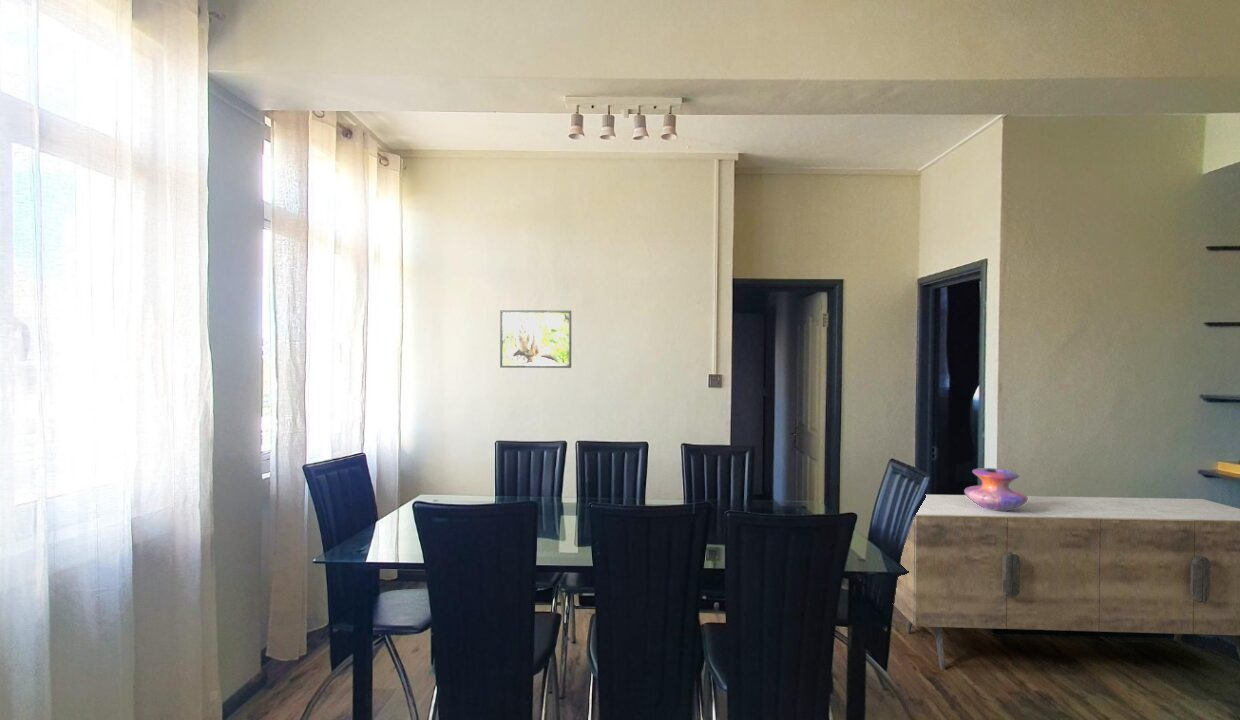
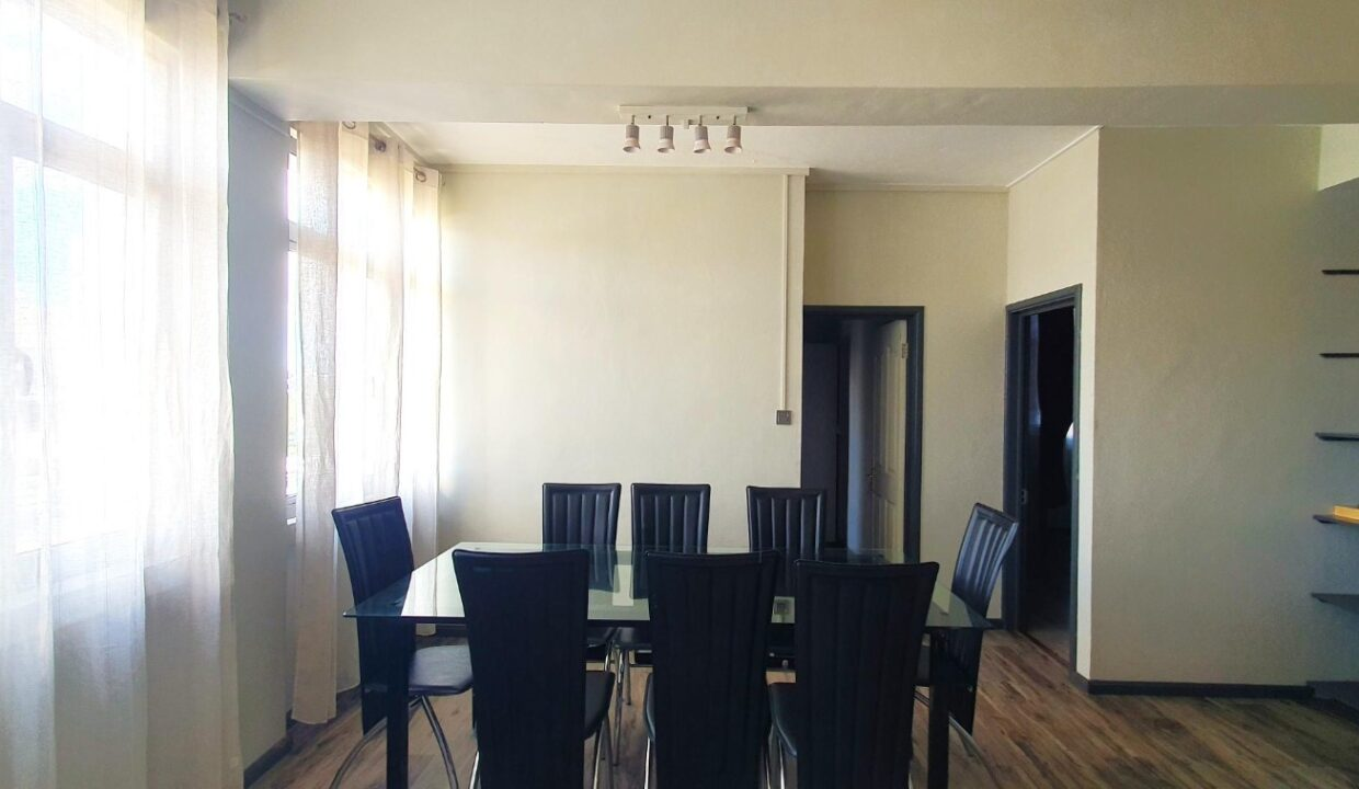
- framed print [499,309,572,369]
- decorative vase [963,467,1028,511]
- sideboard [893,494,1240,671]
